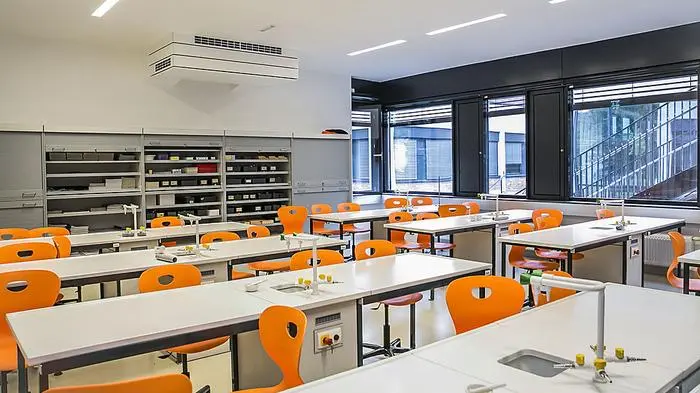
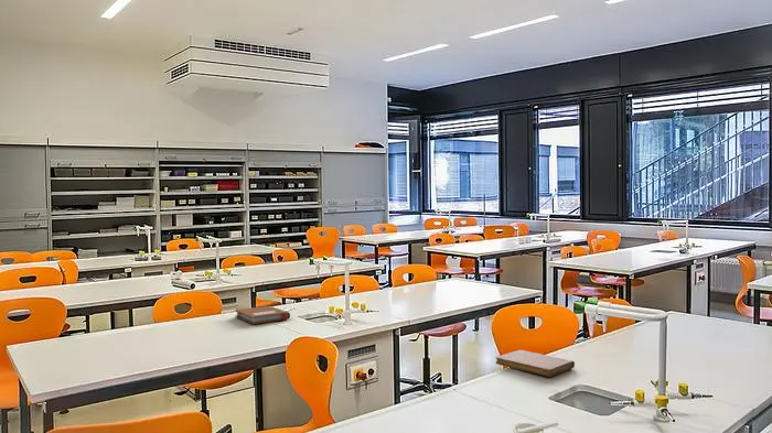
+ notebook [495,349,576,378]
+ notebook [234,305,291,325]
